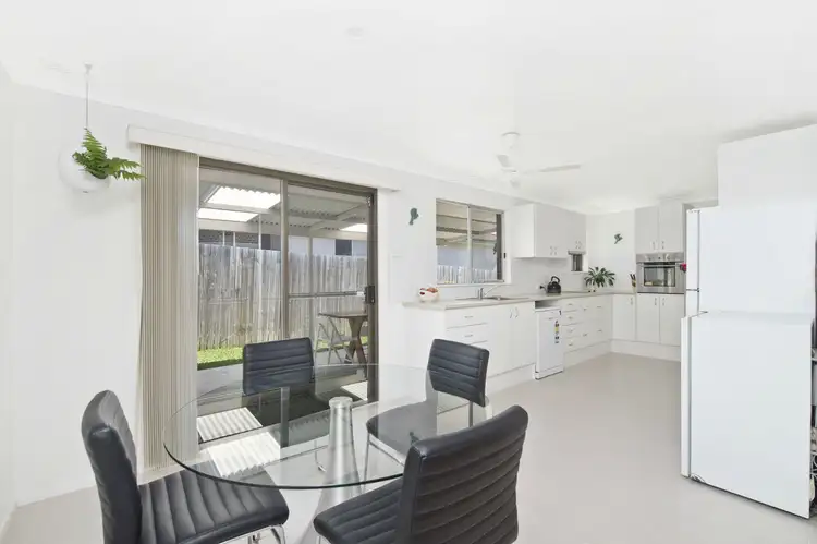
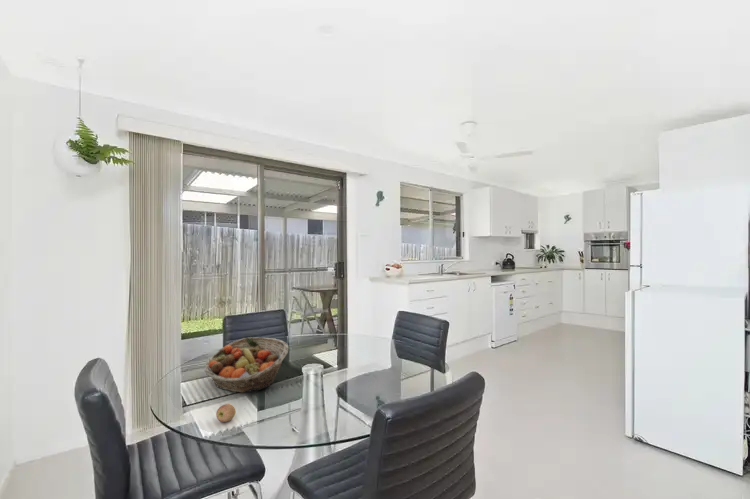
+ fruit basket [204,336,289,393]
+ apple [215,403,237,423]
